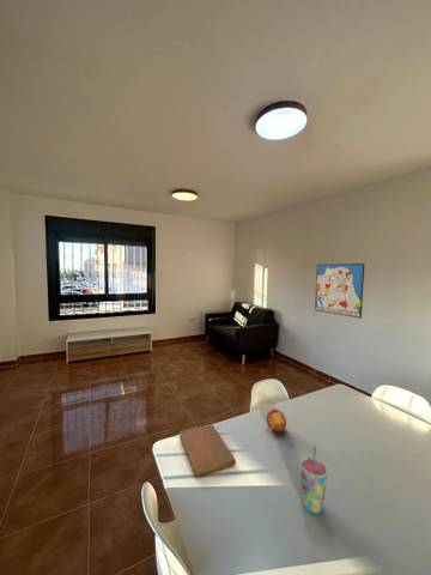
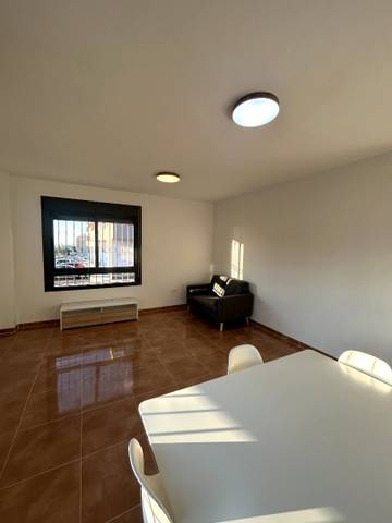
- notebook [178,423,237,479]
- wall art [314,262,365,320]
- apple [266,408,287,432]
- cup [299,444,329,515]
